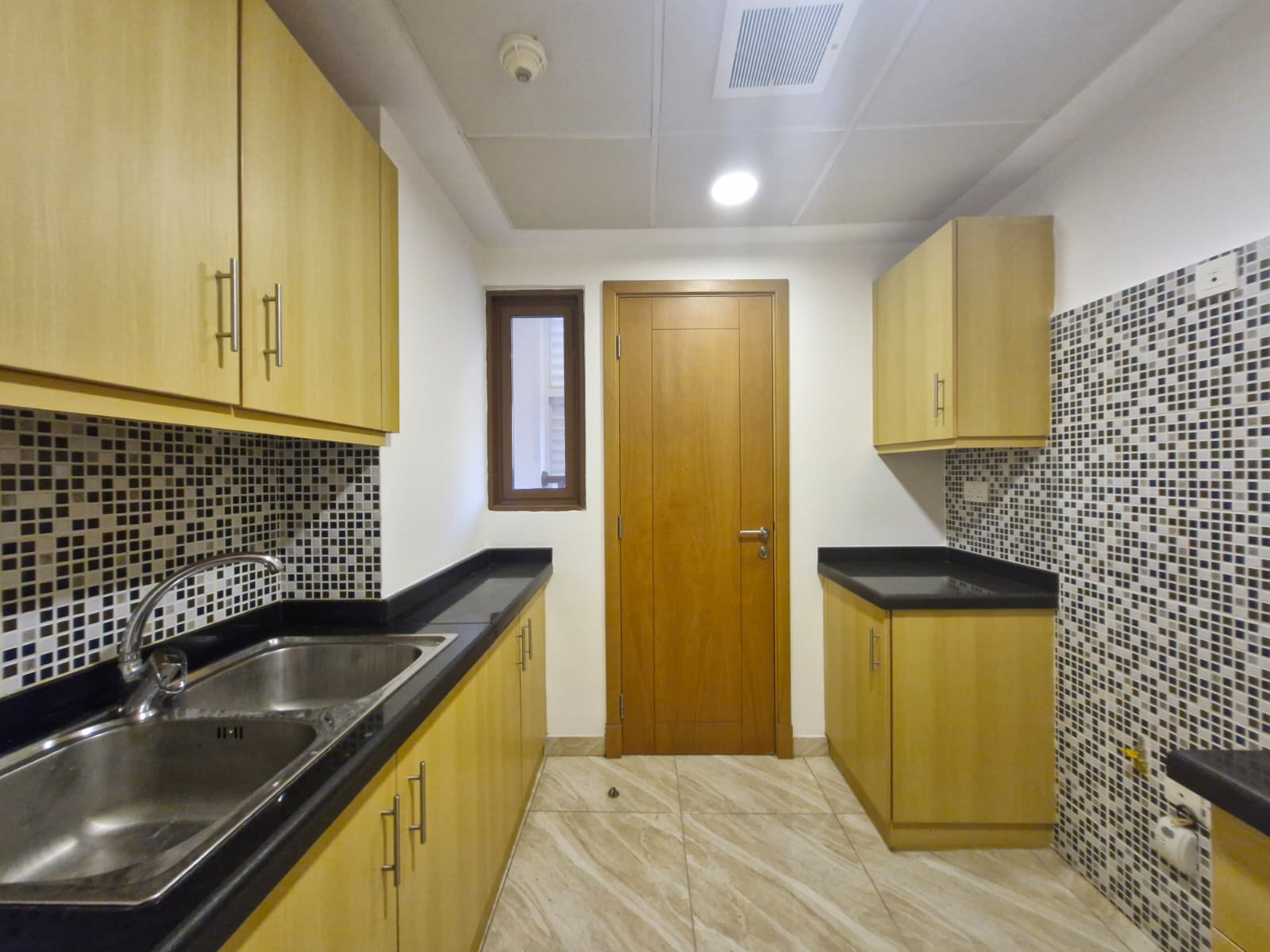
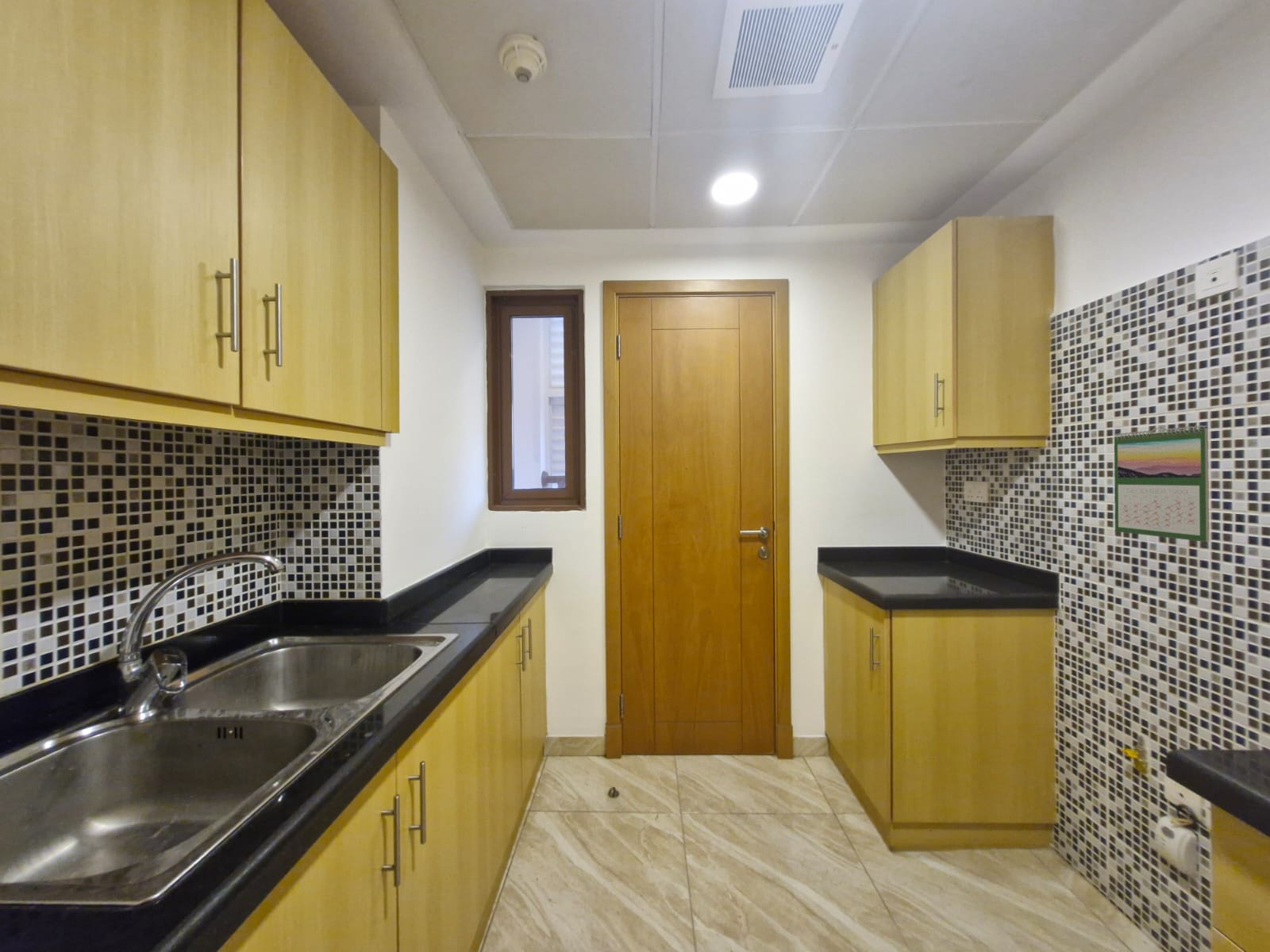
+ calendar [1114,424,1210,543]
